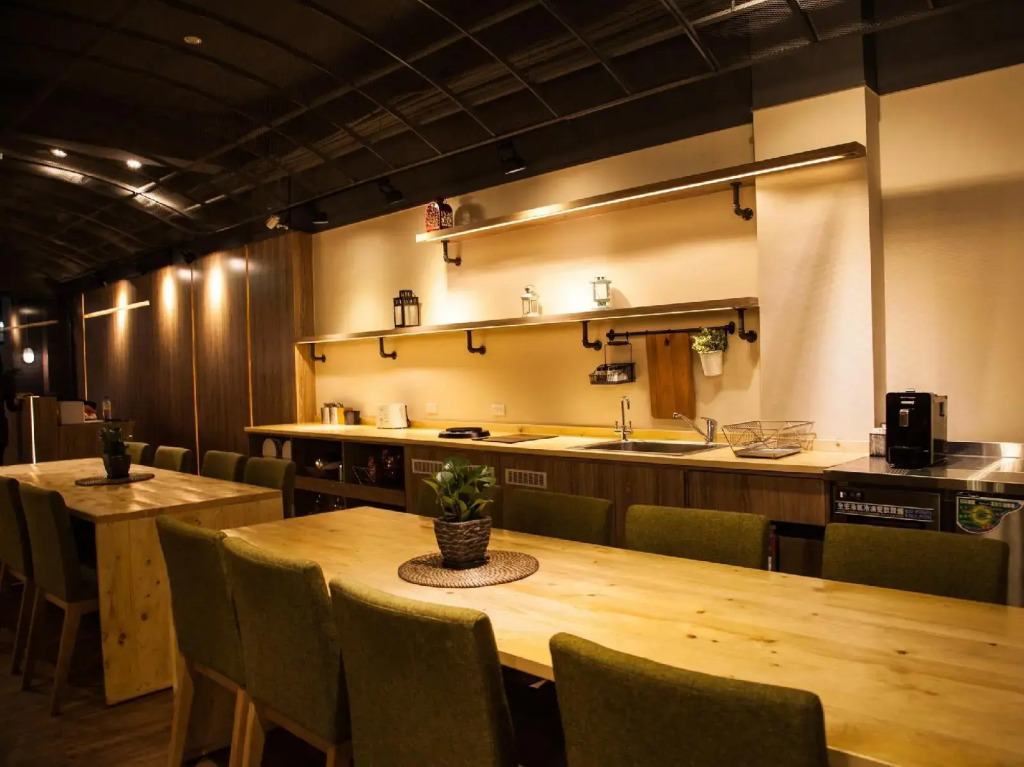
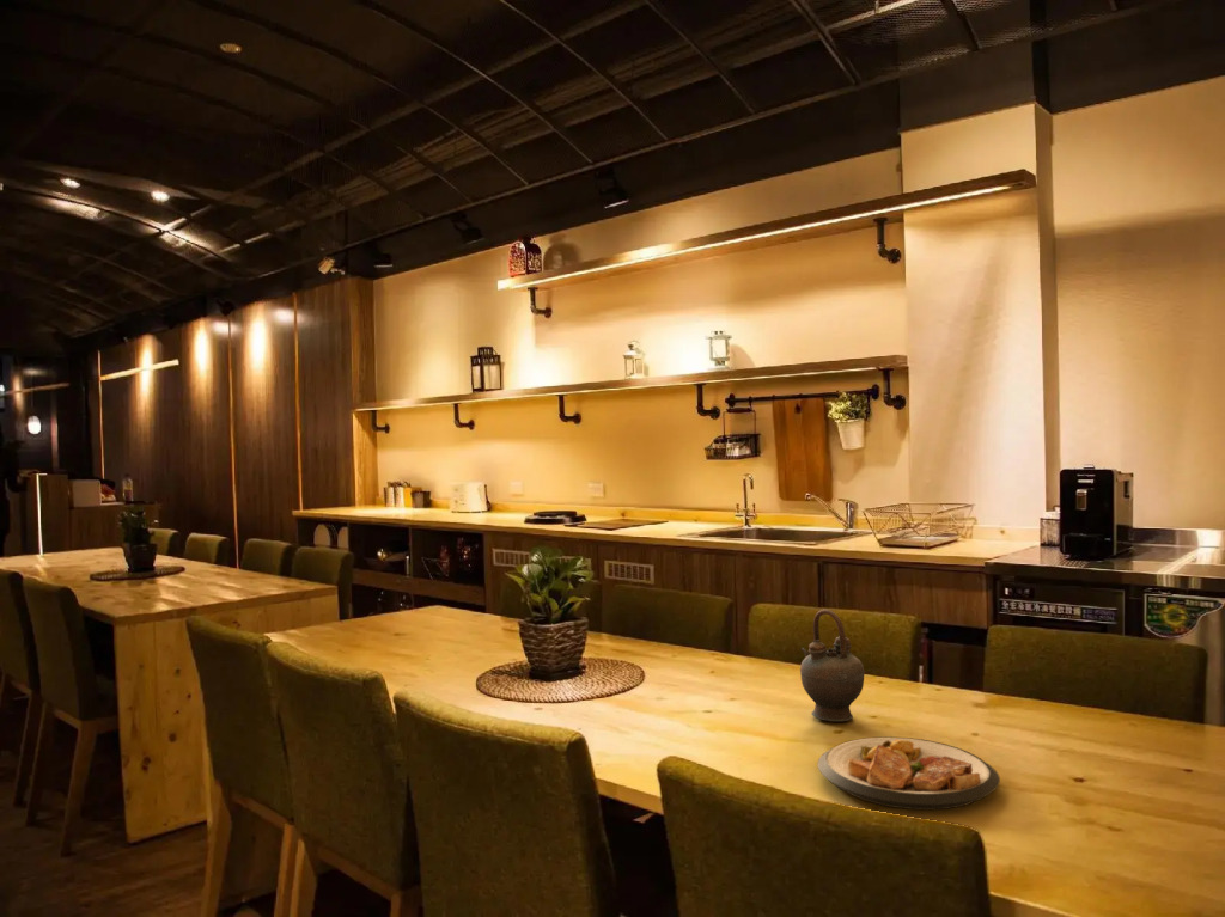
+ teapot [799,609,865,722]
+ plate [817,736,1001,812]
